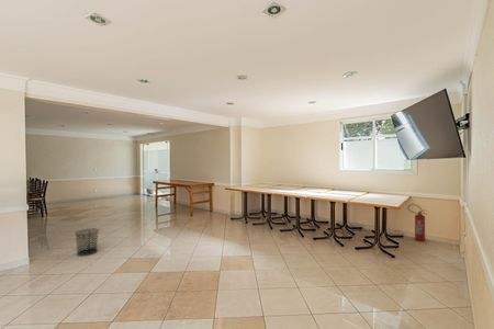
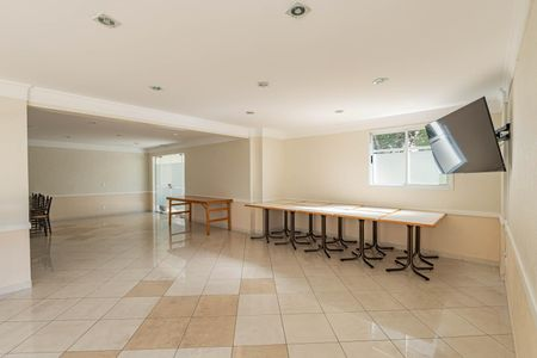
- fire extinguisher [407,203,428,242]
- waste bin [74,228,100,257]
